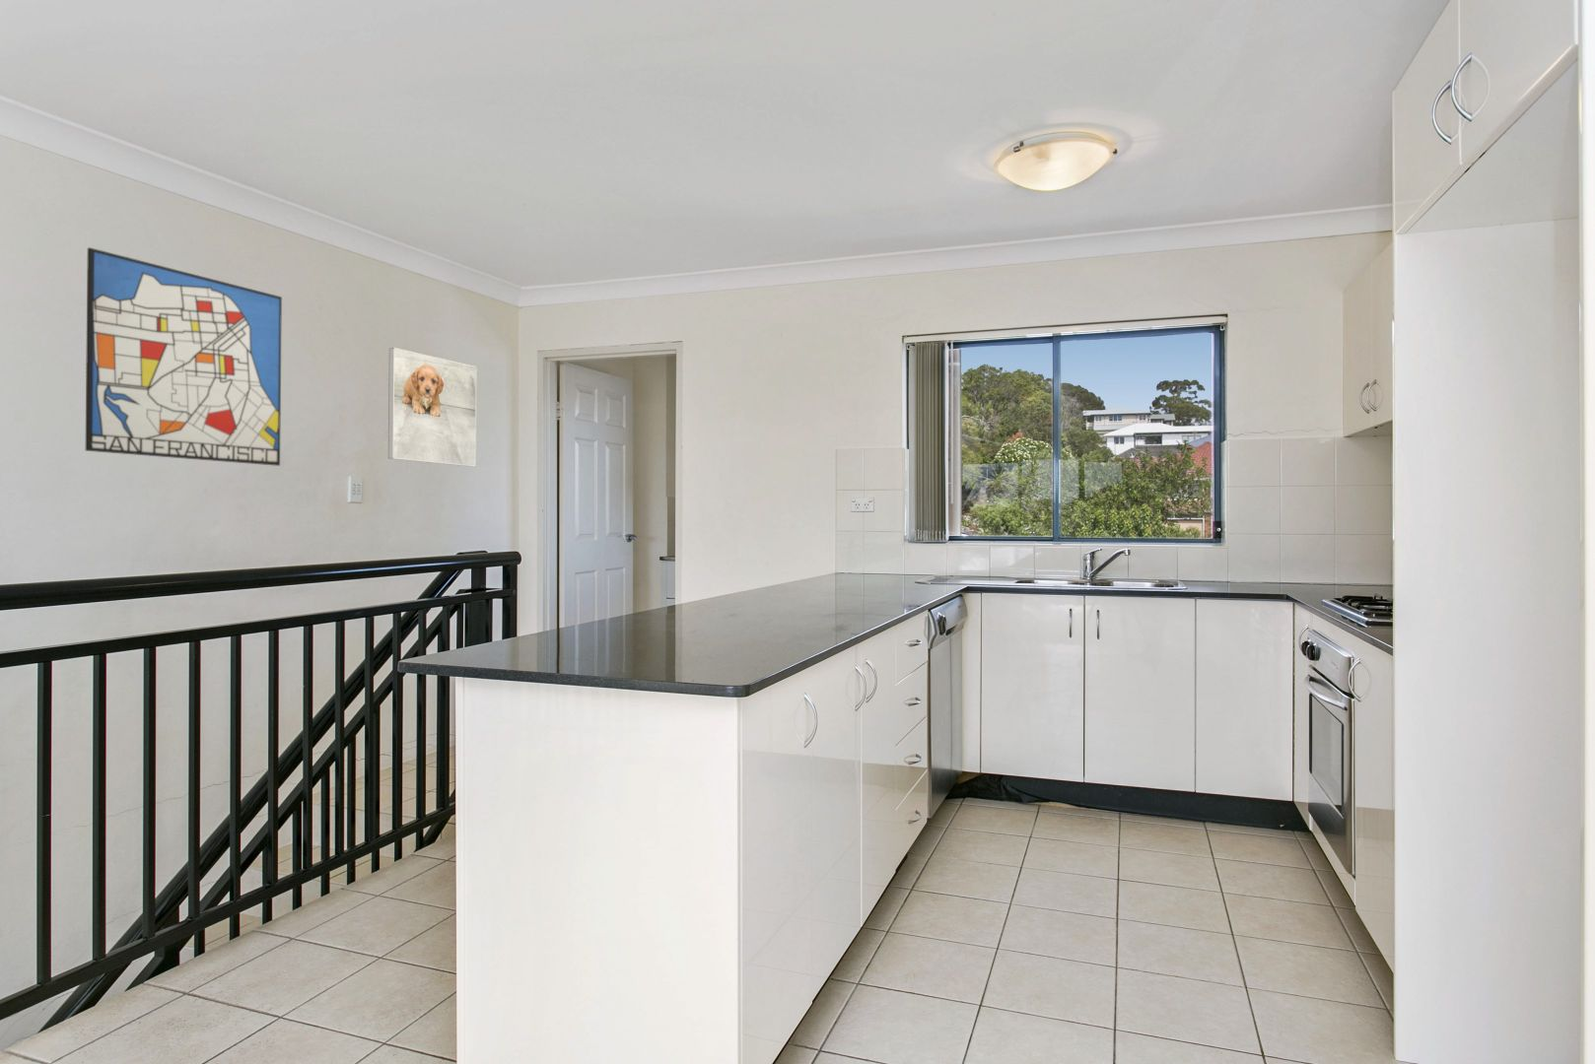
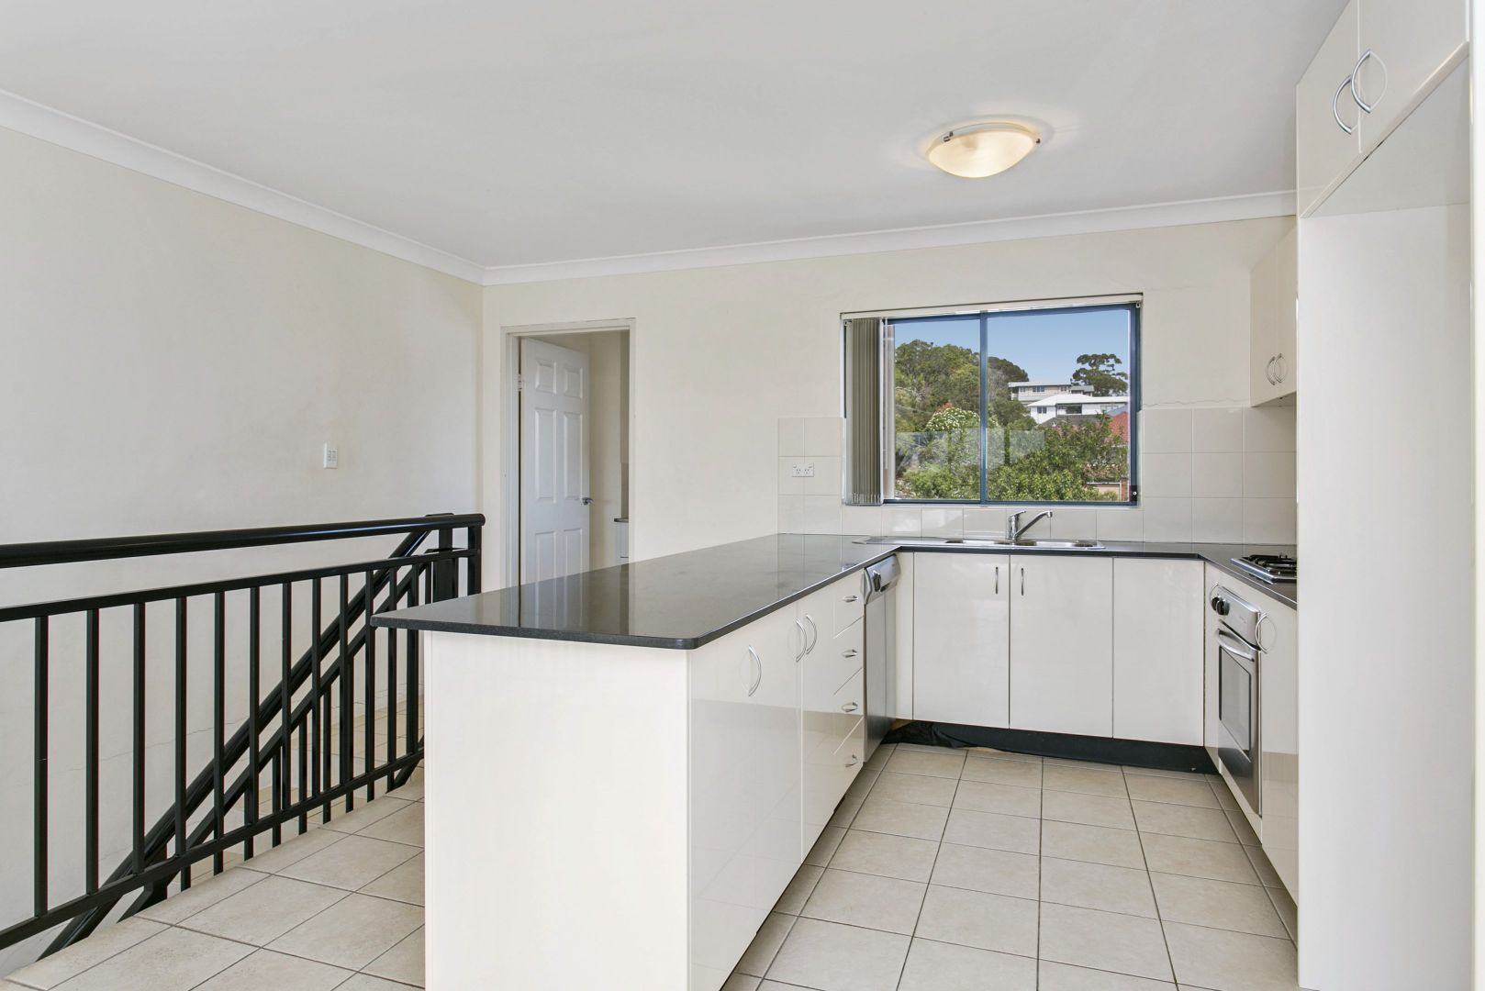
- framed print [387,347,477,468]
- wall art [84,246,283,467]
